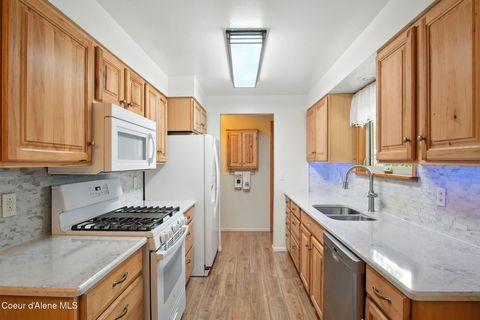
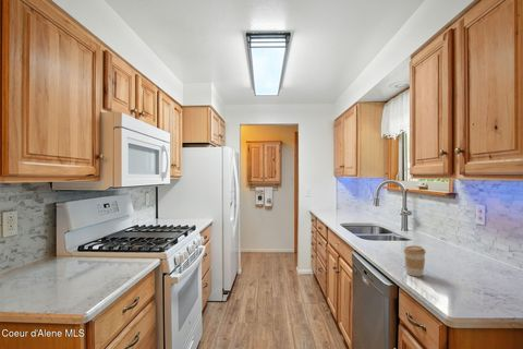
+ coffee cup [403,244,427,277]
